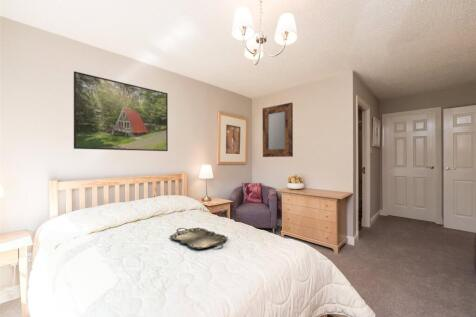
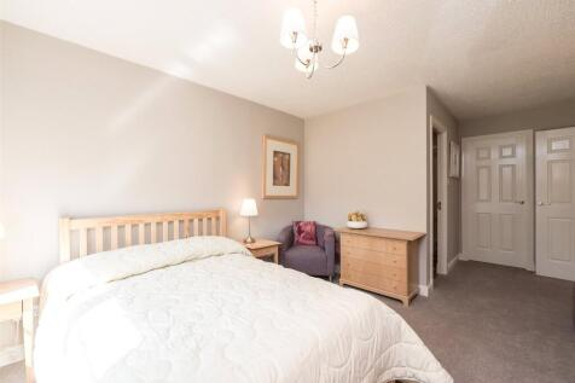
- serving tray [169,227,229,250]
- home mirror [261,102,294,158]
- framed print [73,70,169,152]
